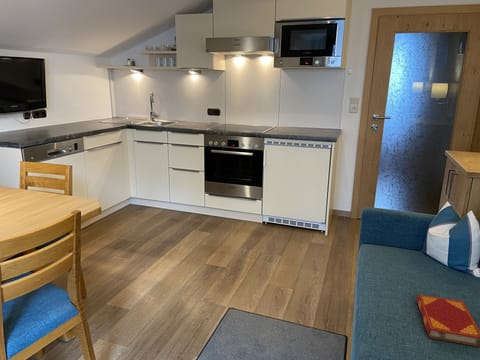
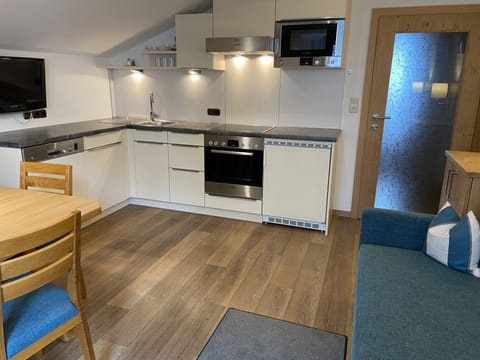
- hardback book [416,293,480,348]
